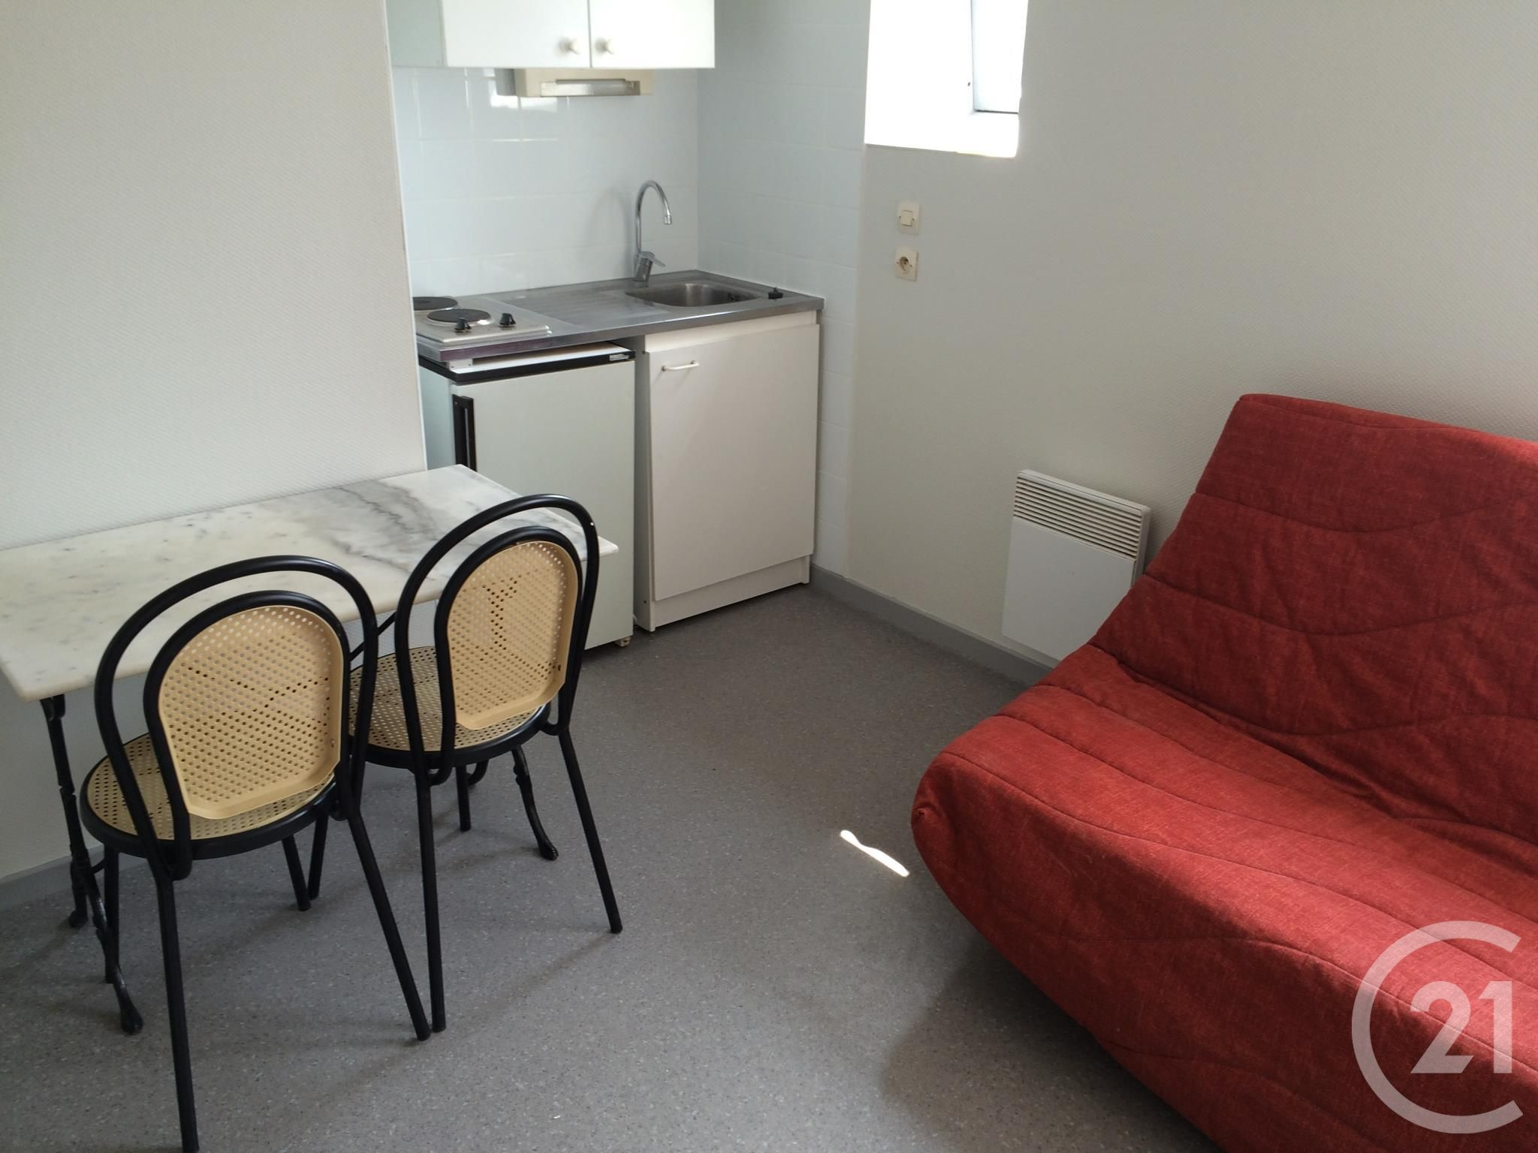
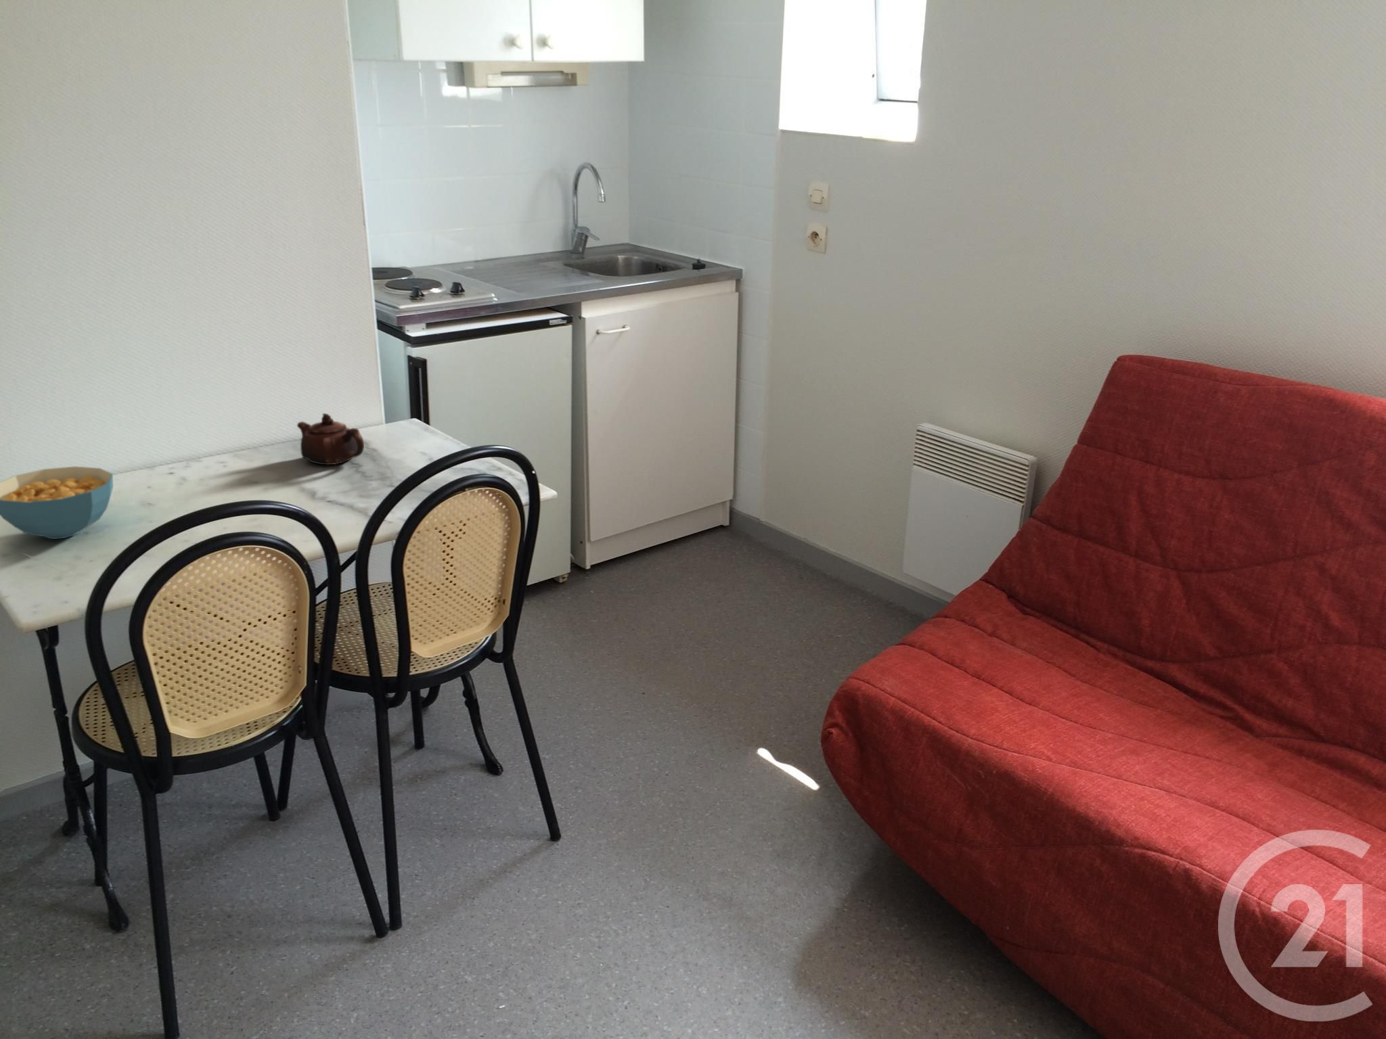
+ teapot [297,413,365,466]
+ cereal bowl [0,466,113,540]
